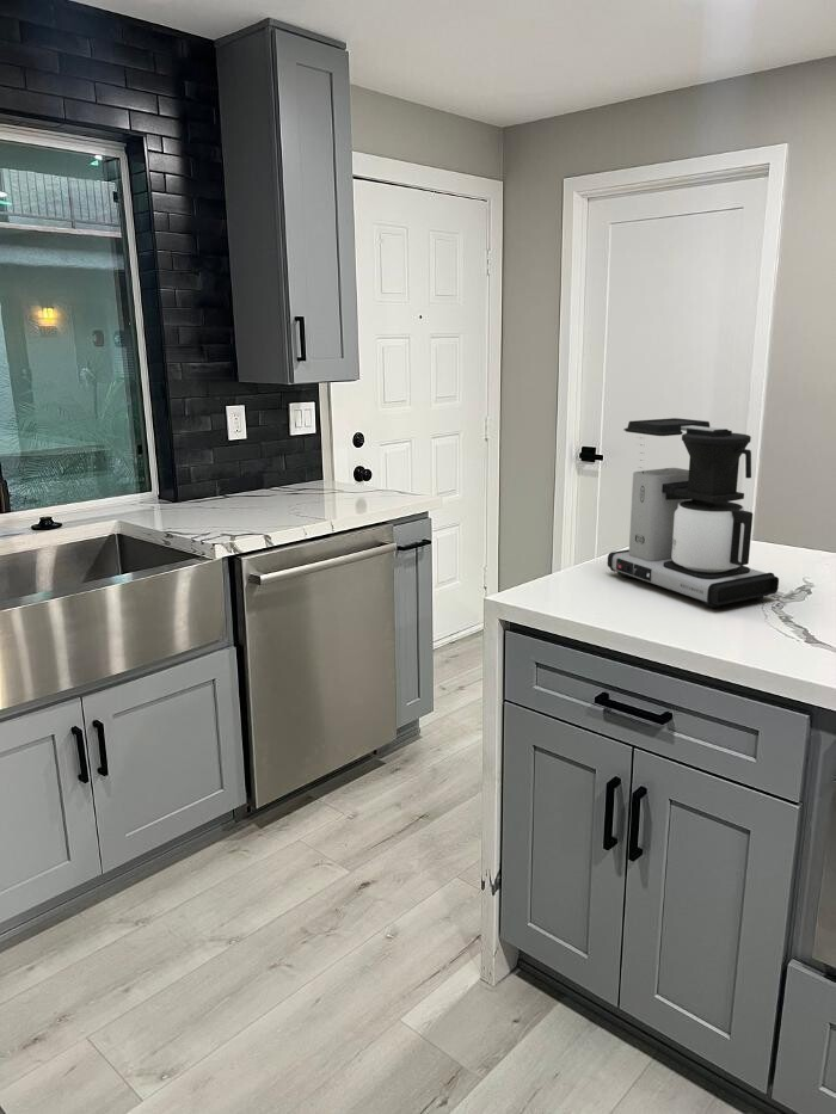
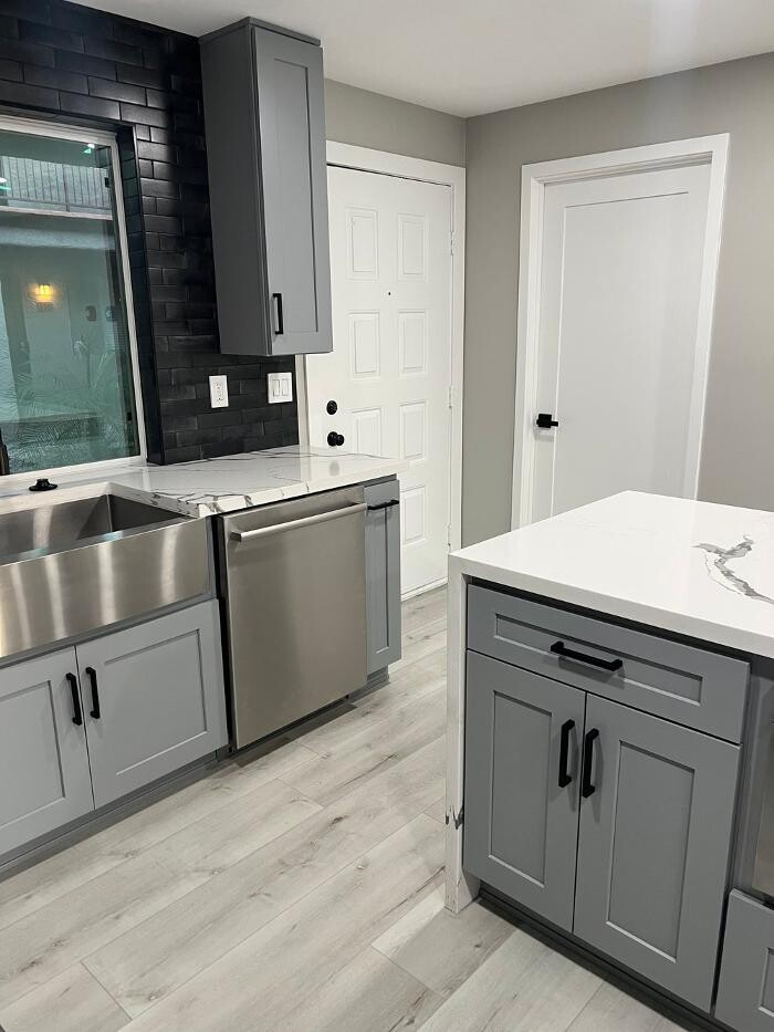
- coffee maker [607,417,780,609]
